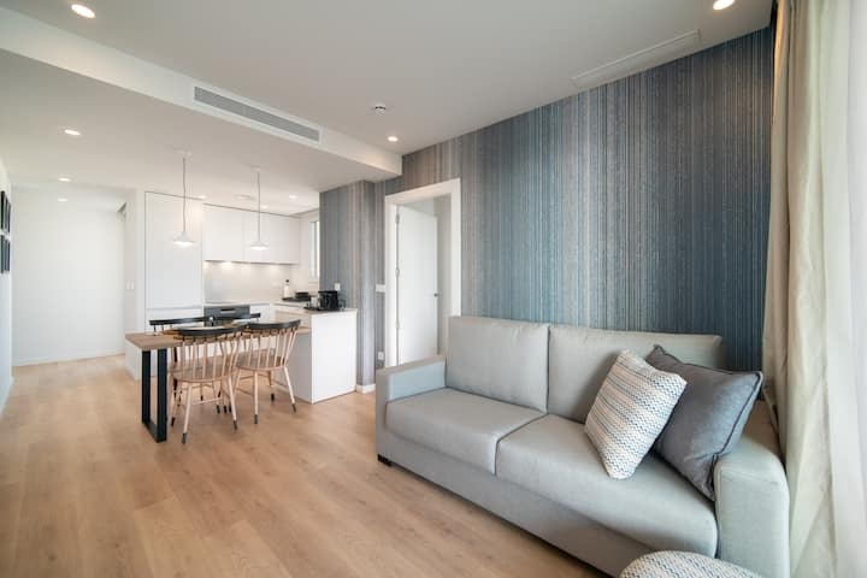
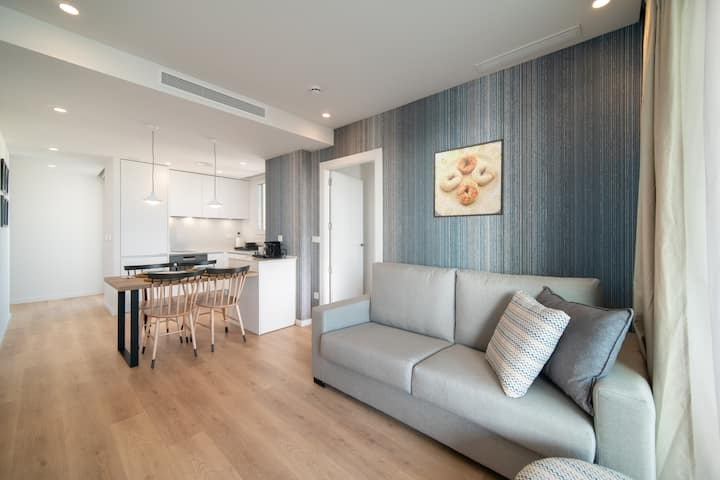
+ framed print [432,138,505,219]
